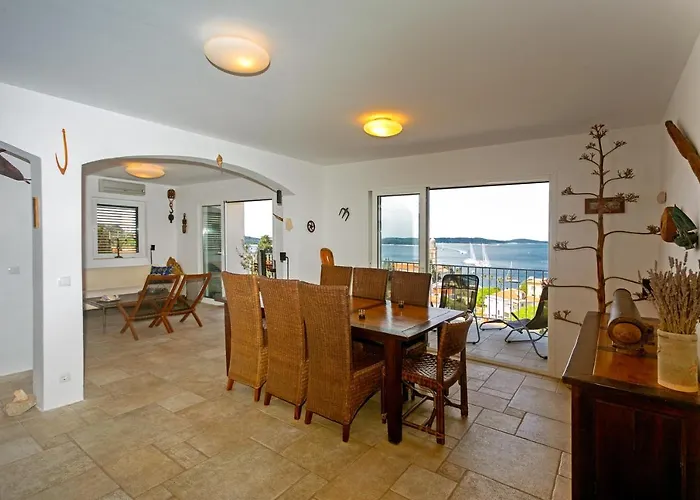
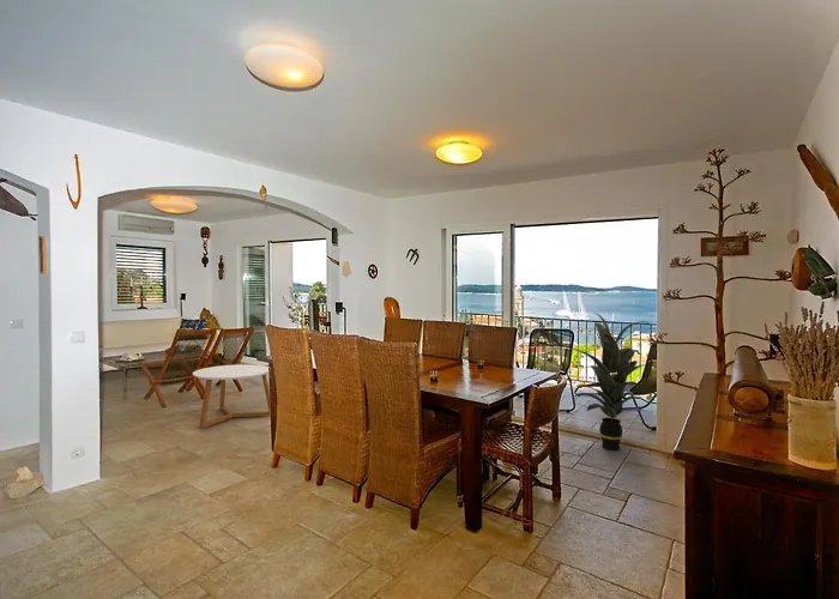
+ indoor plant [562,311,653,452]
+ coffee table [192,363,271,429]
